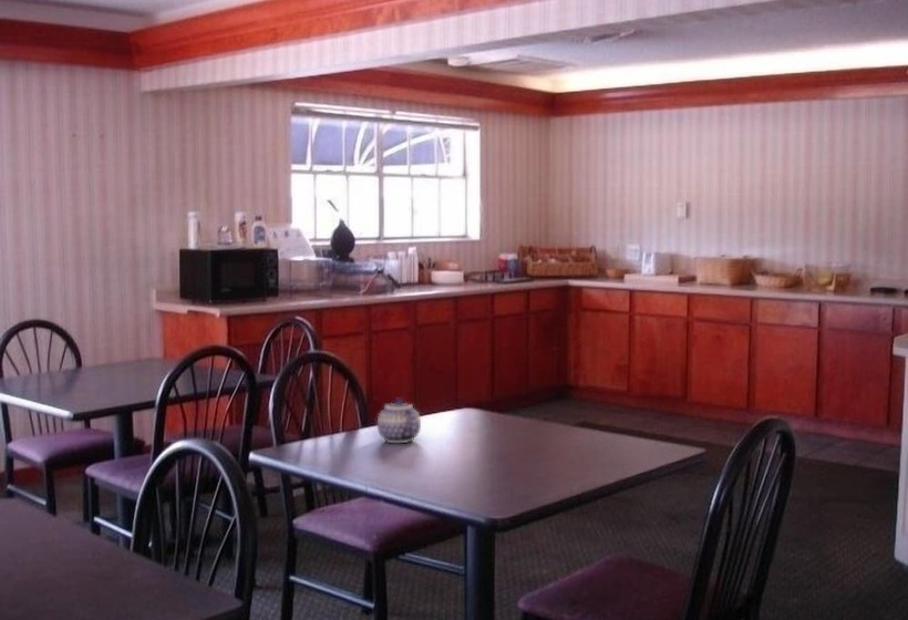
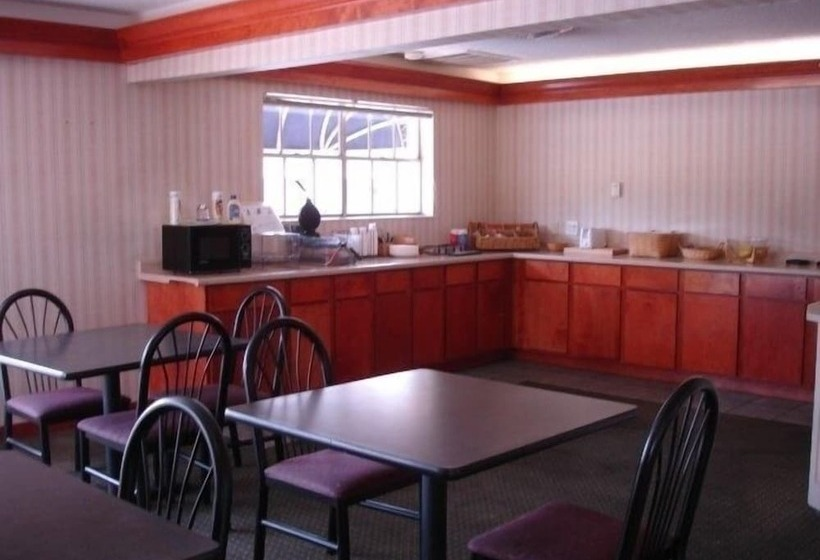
- teapot [376,396,422,444]
